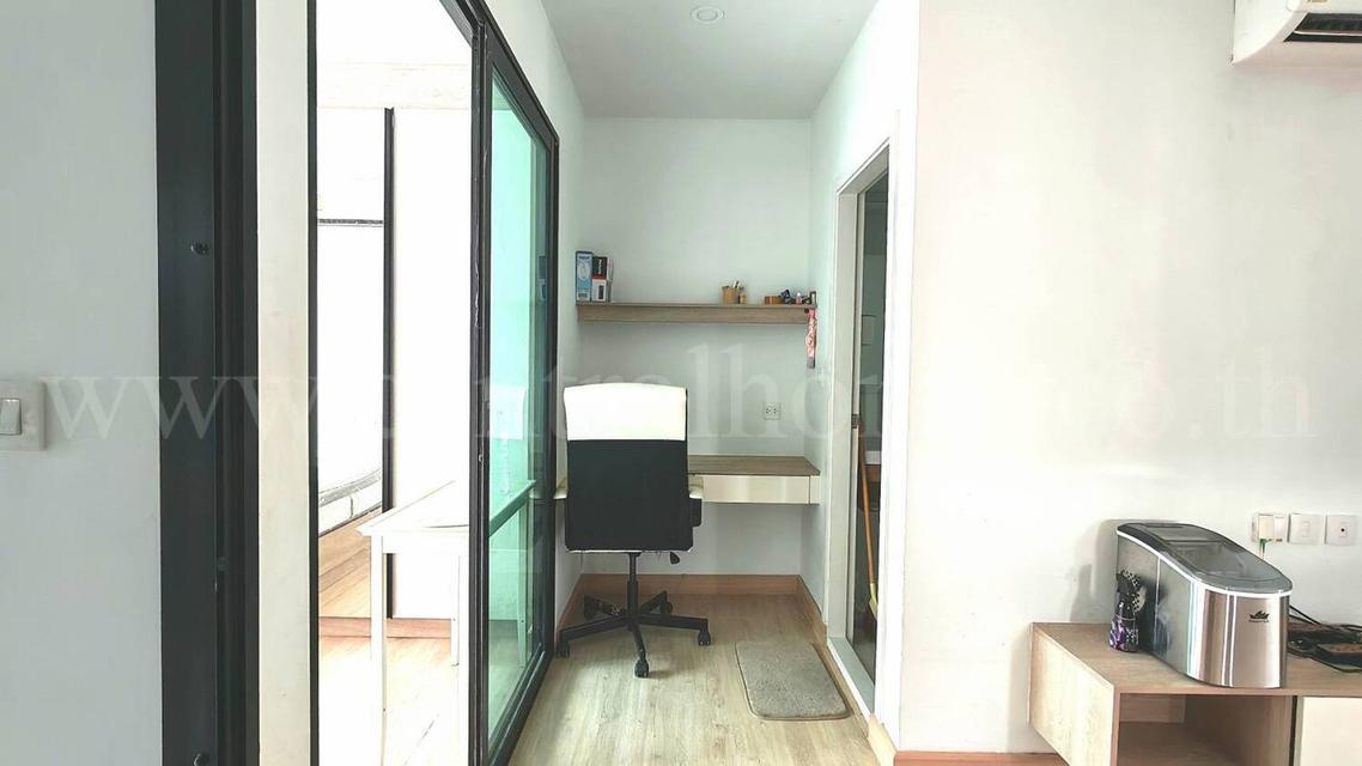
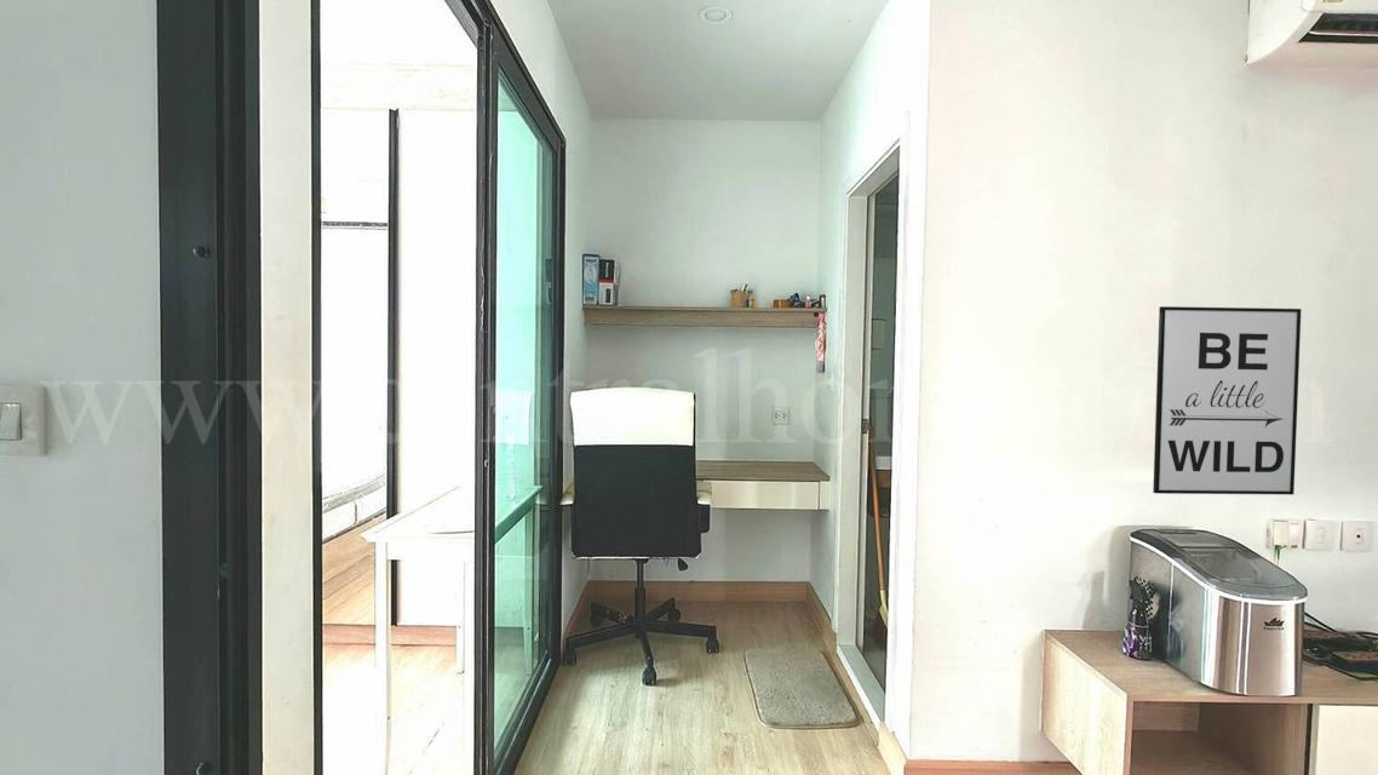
+ wall art [1152,305,1303,495]
